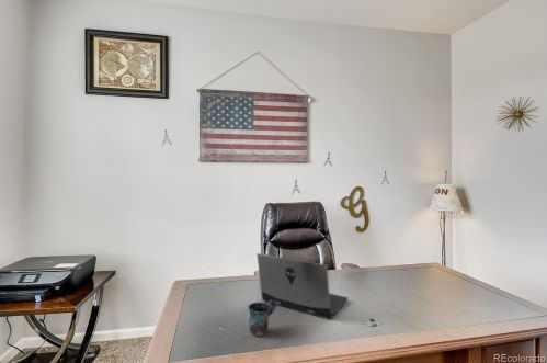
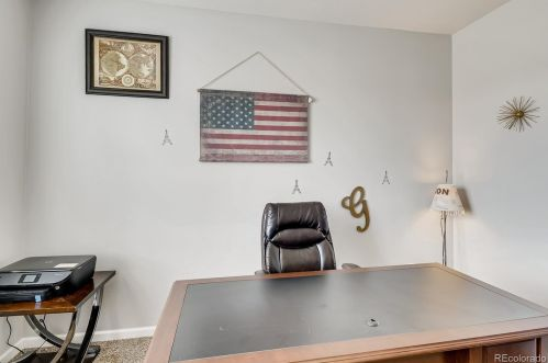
- laptop [255,252,350,319]
- mug [247,300,277,337]
